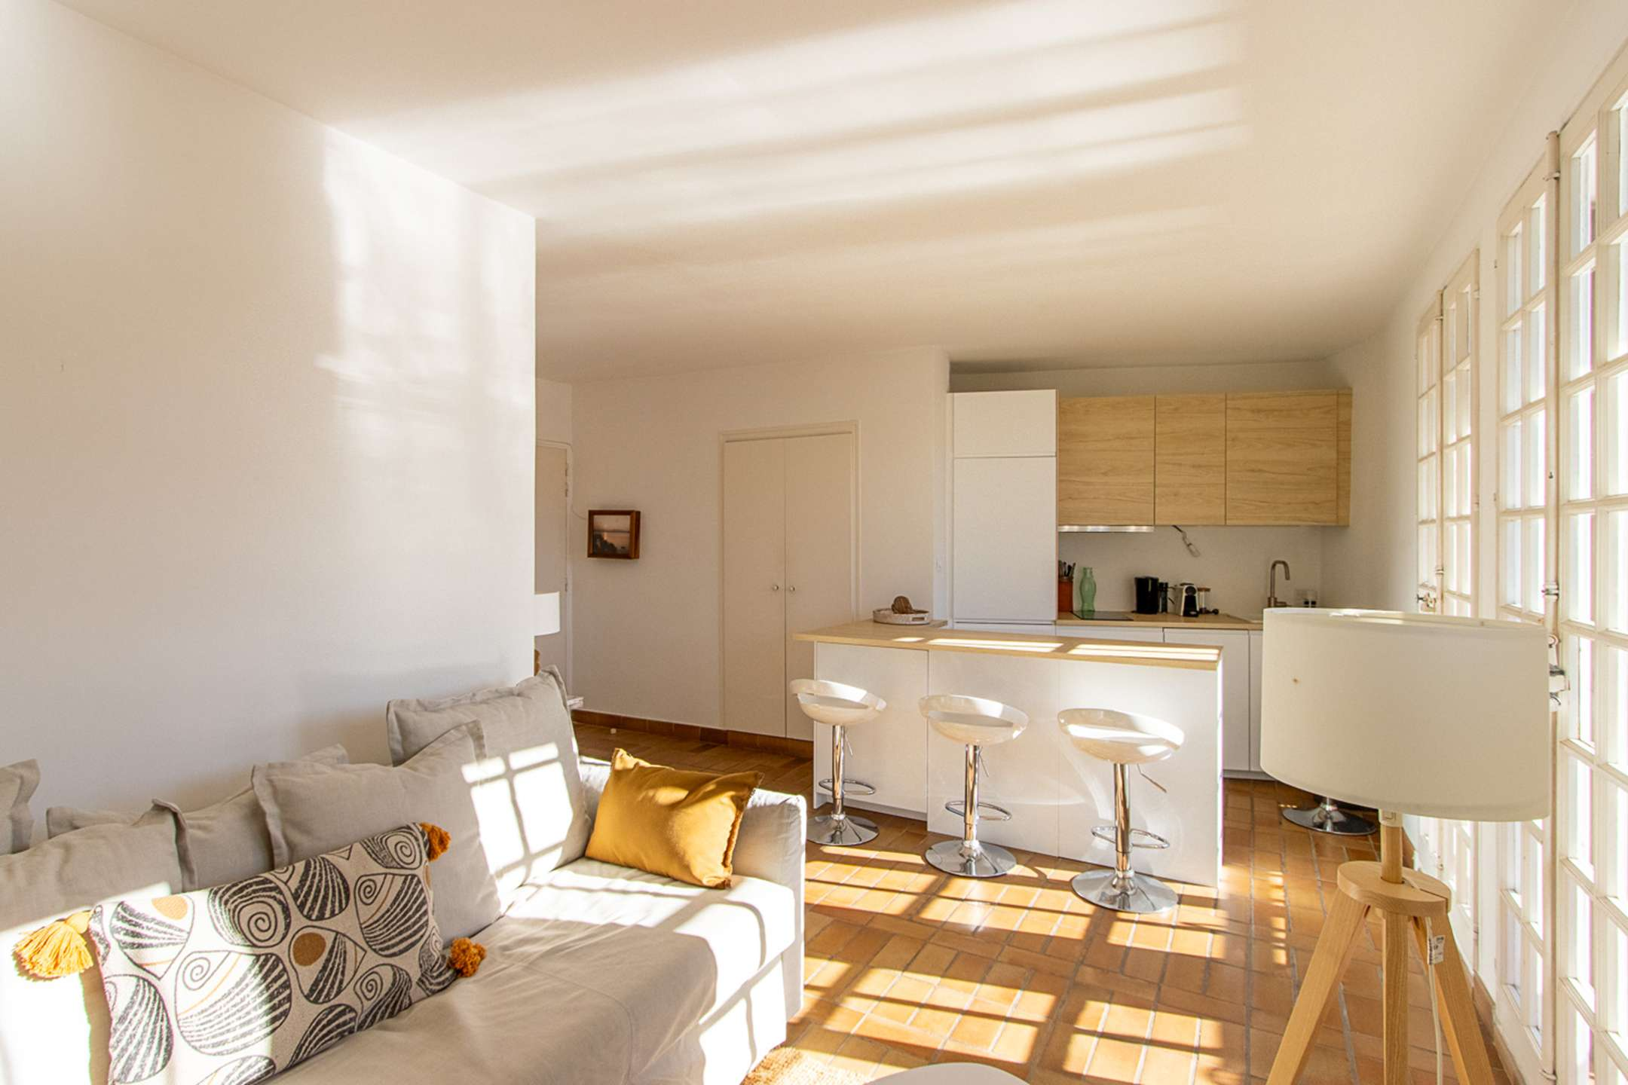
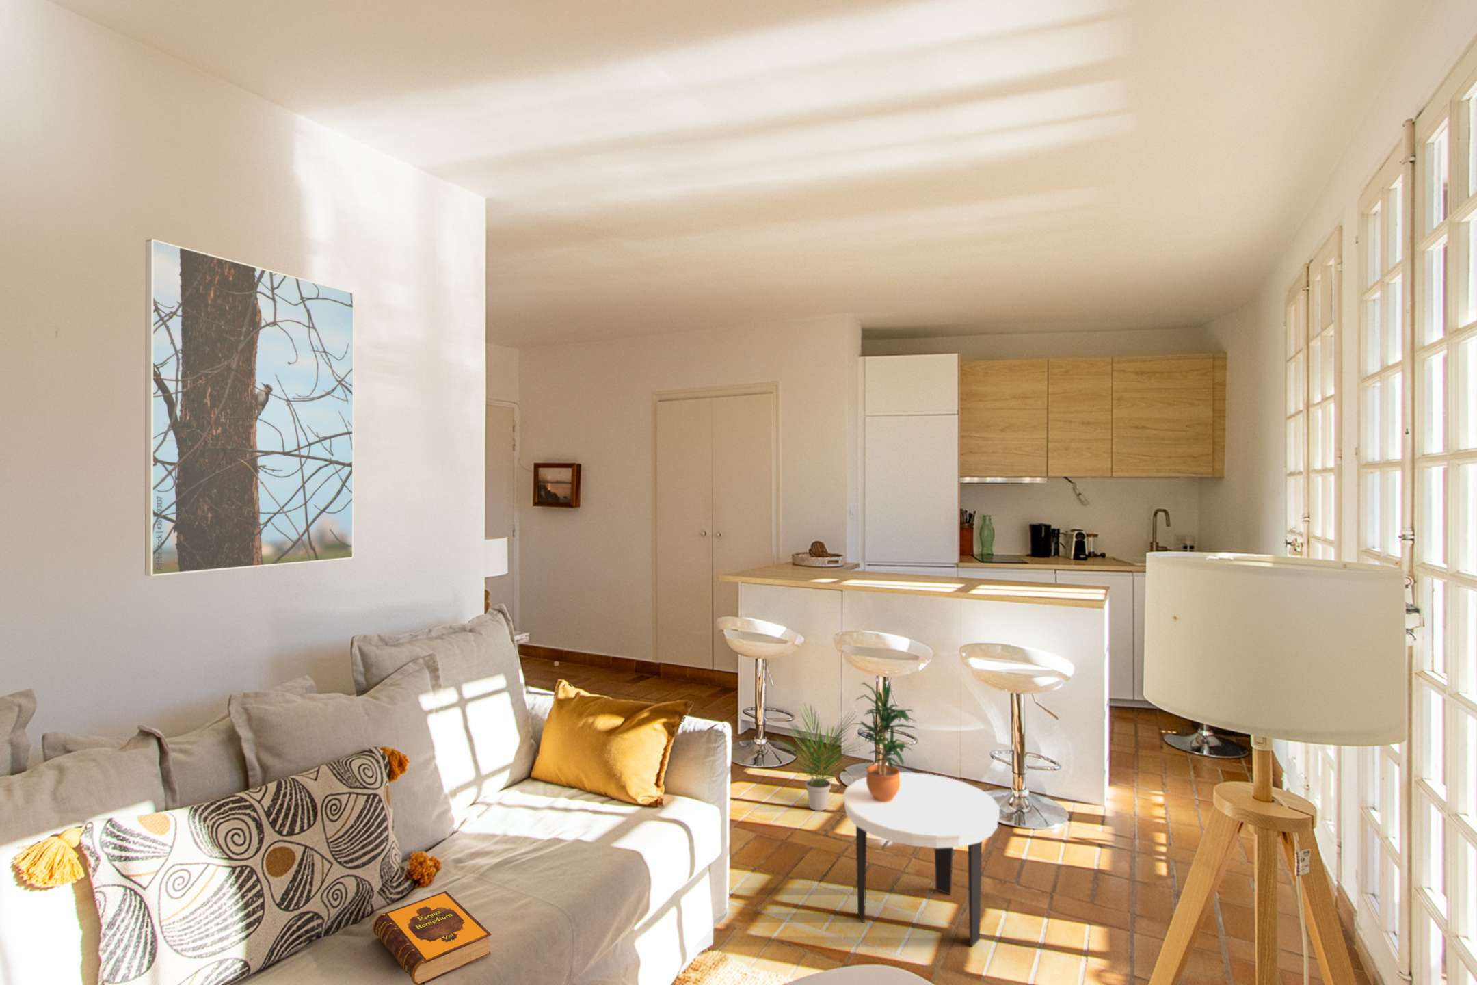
+ side table [843,772,1000,948]
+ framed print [144,239,355,577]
+ potted plant [852,679,919,801]
+ potted plant [773,701,864,811]
+ hardback book [371,890,491,985]
